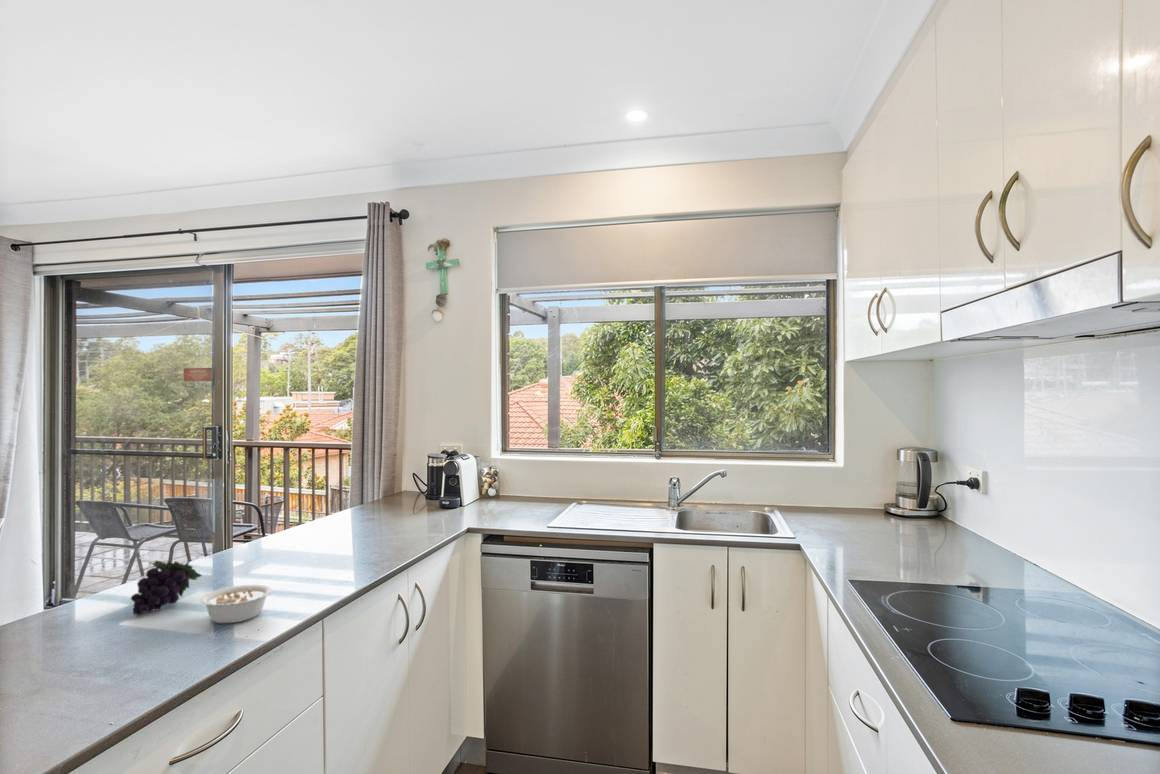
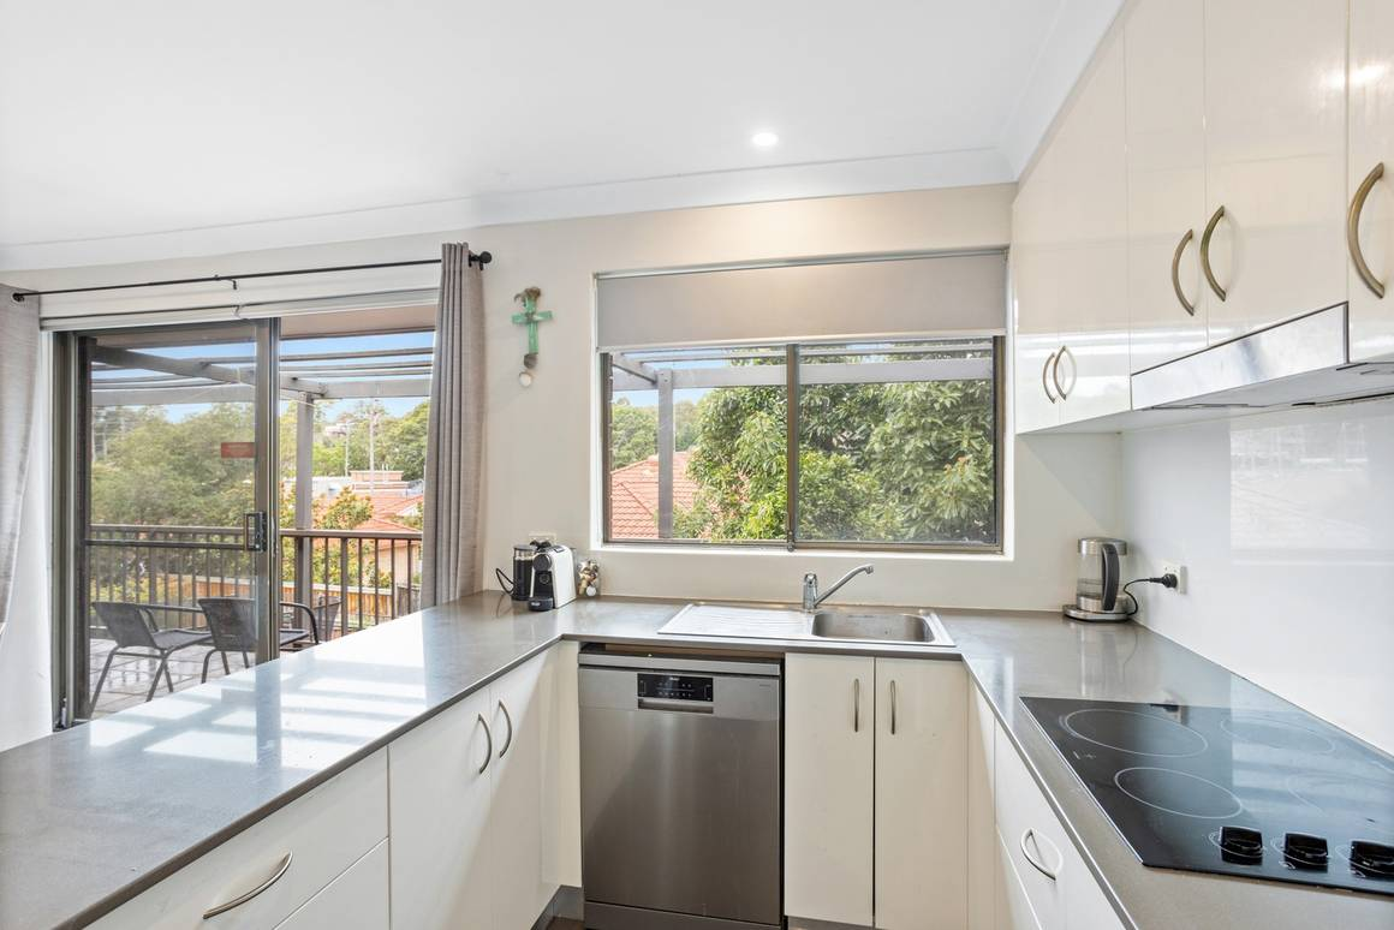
- legume [198,584,273,624]
- fruit [130,559,203,616]
